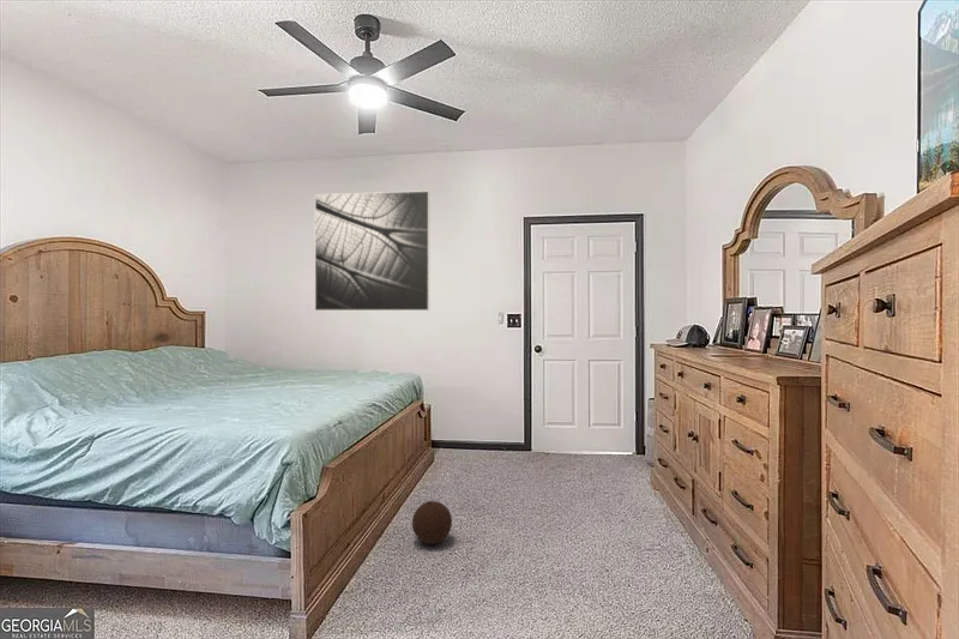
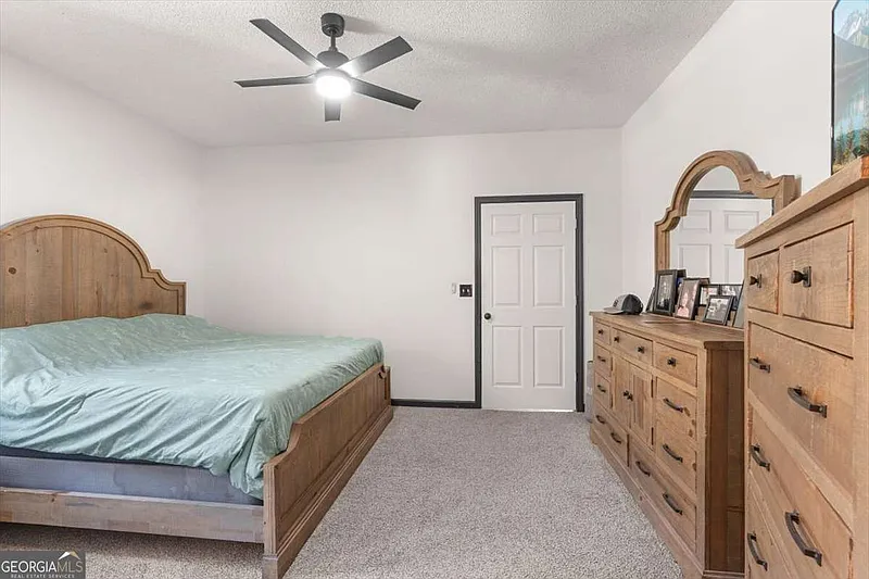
- ball [411,500,453,545]
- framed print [314,189,430,312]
